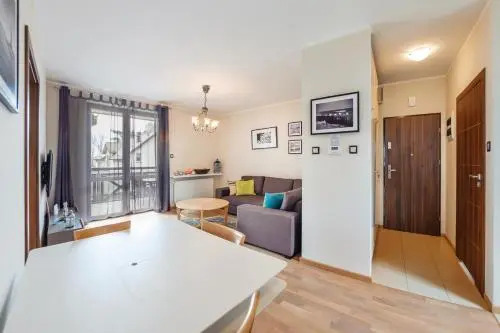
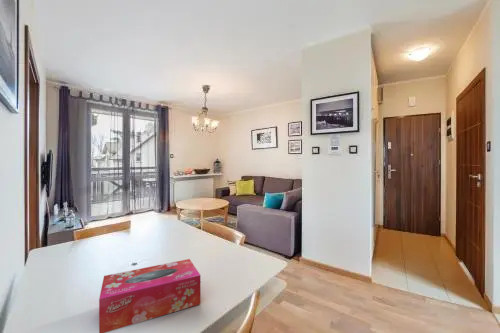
+ tissue box [98,258,201,333]
